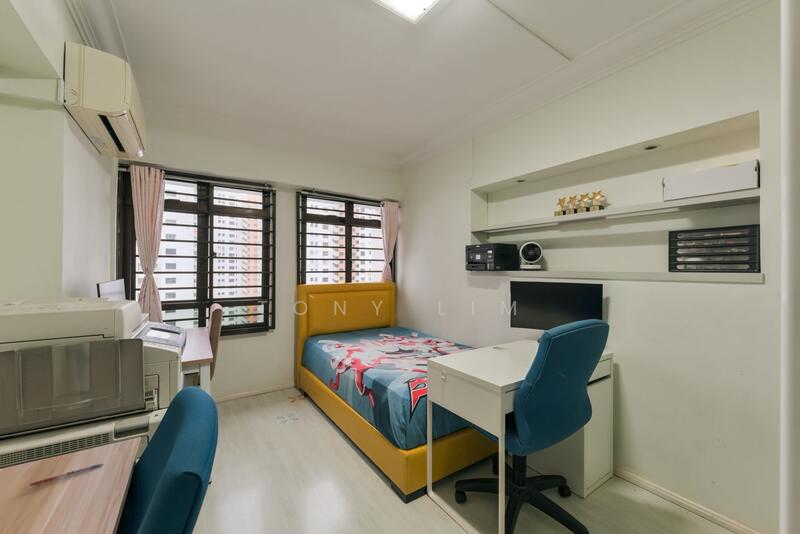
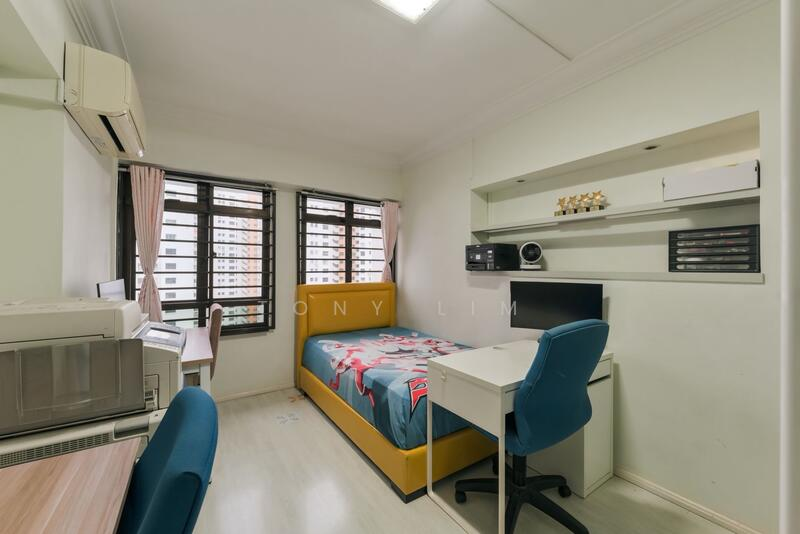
- pen [29,462,104,487]
